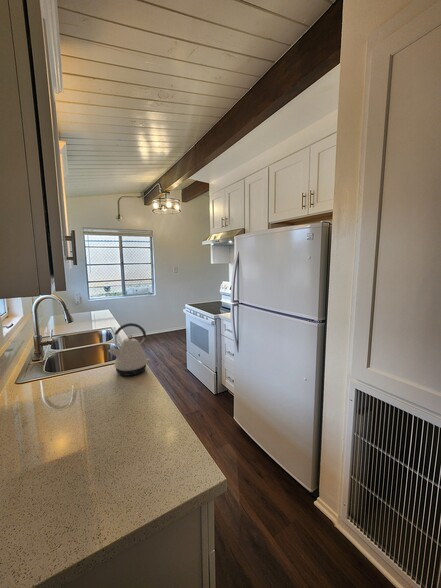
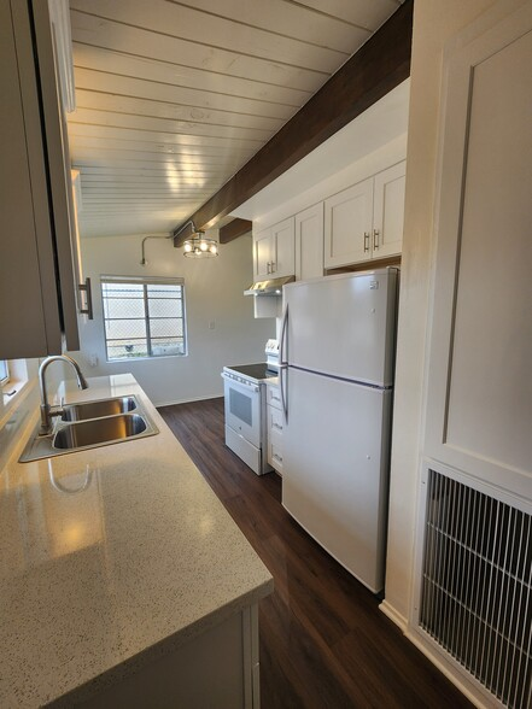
- kettle [108,322,151,377]
